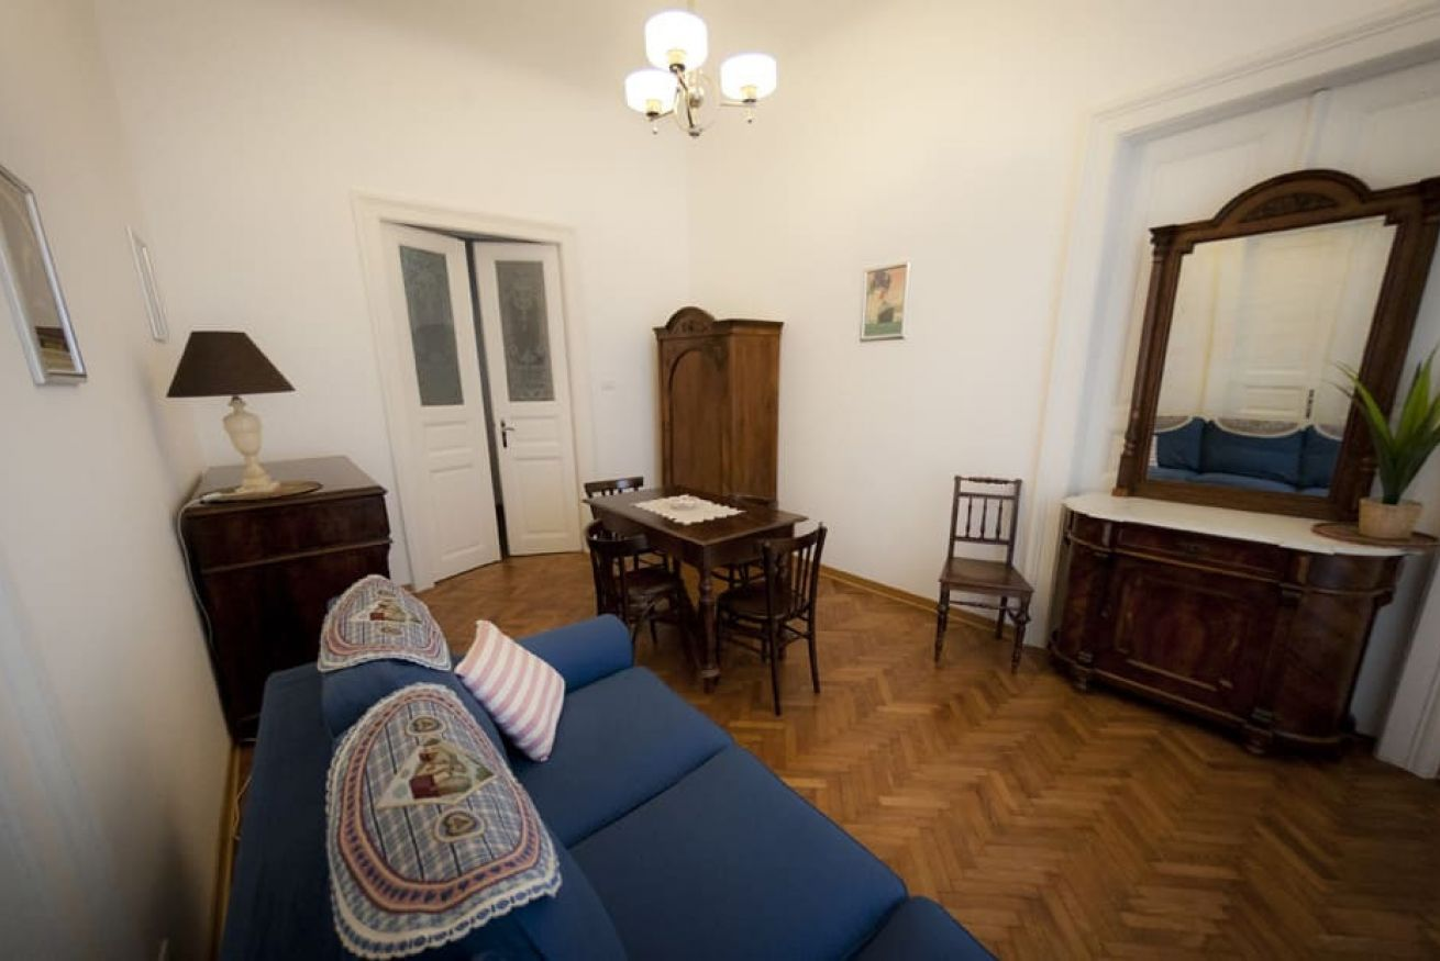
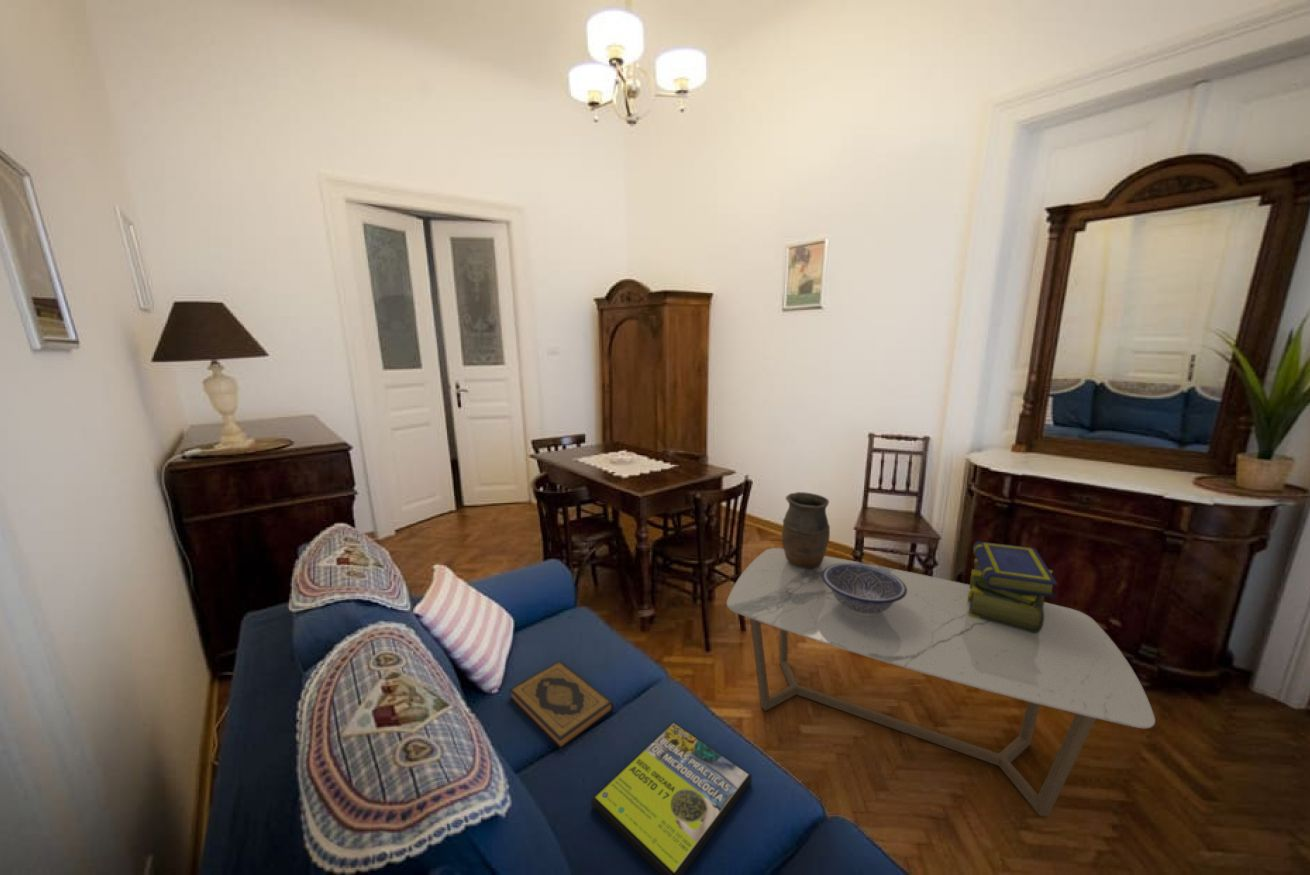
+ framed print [590,721,752,875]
+ stack of books [968,541,1058,633]
+ coffee table [726,547,1156,817]
+ hardback book [508,660,614,750]
+ decorative bowl [822,563,907,616]
+ vase [781,491,831,568]
